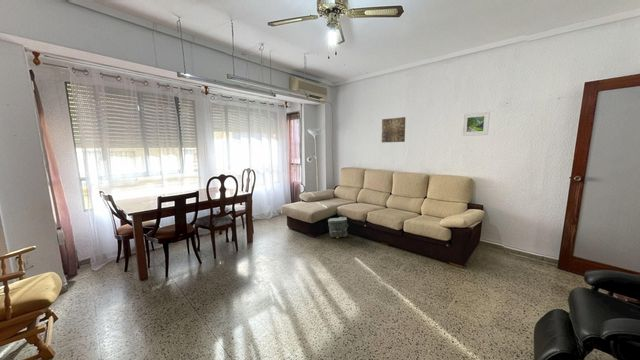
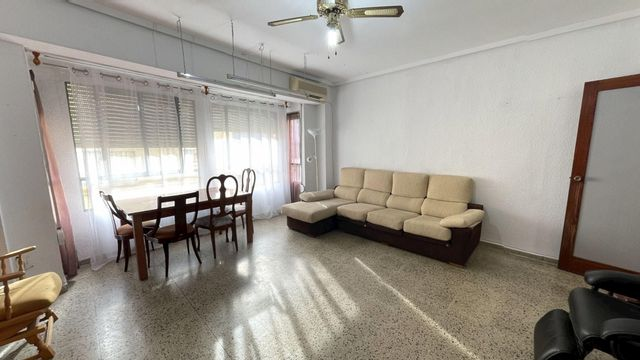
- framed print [461,111,491,137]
- bag [327,216,350,239]
- wall art [381,116,407,144]
